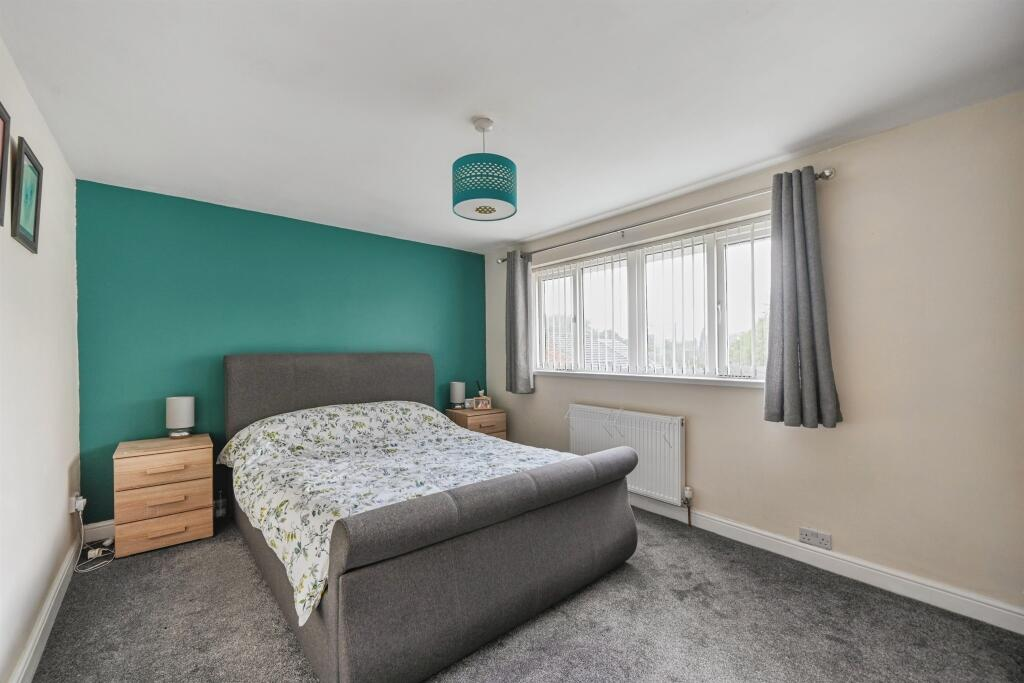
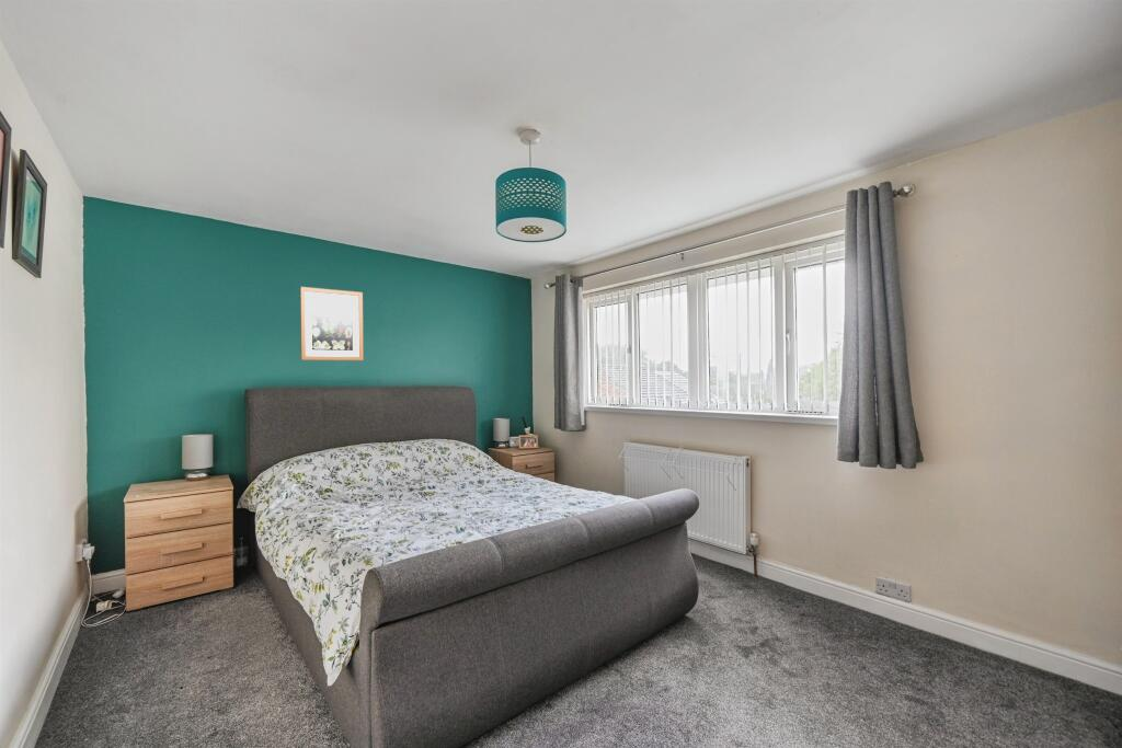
+ wall art [299,286,365,361]
